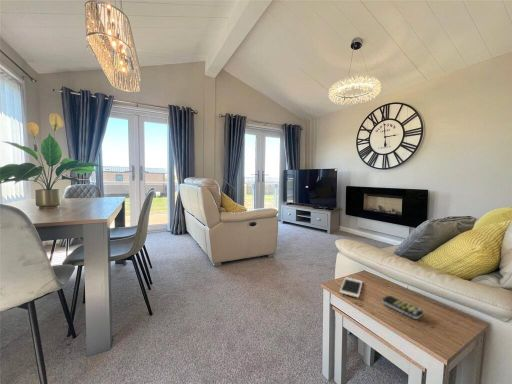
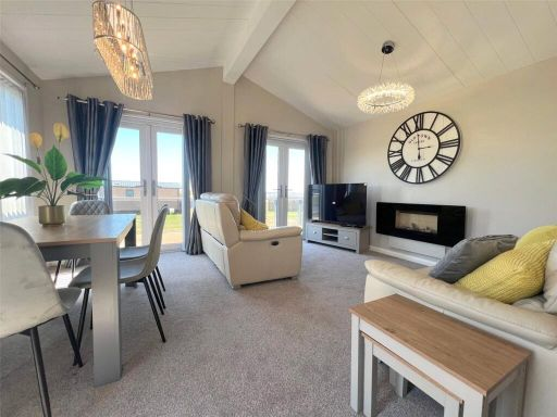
- cell phone [339,277,364,299]
- remote control [381,295,424,320]
